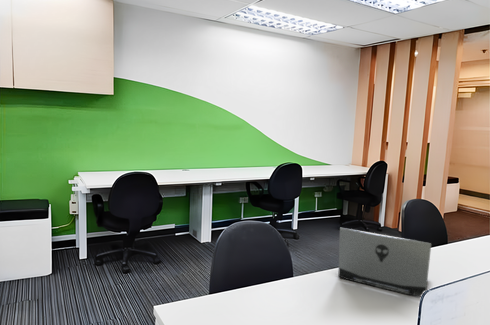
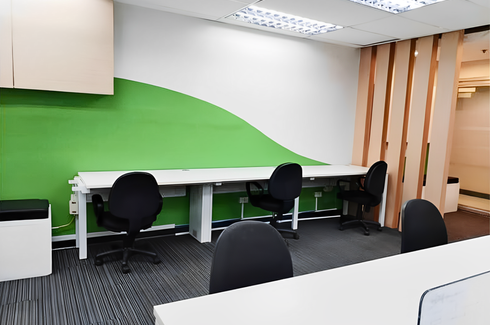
- laptop computer [337,227,432,298]
